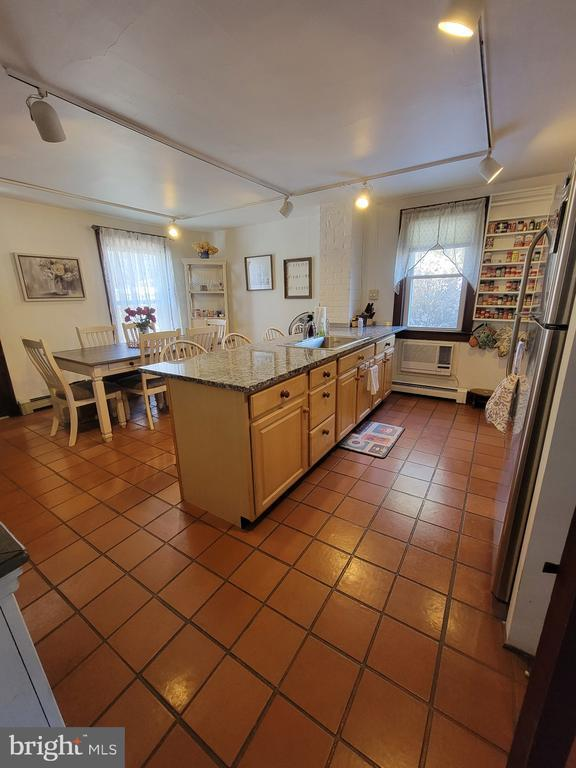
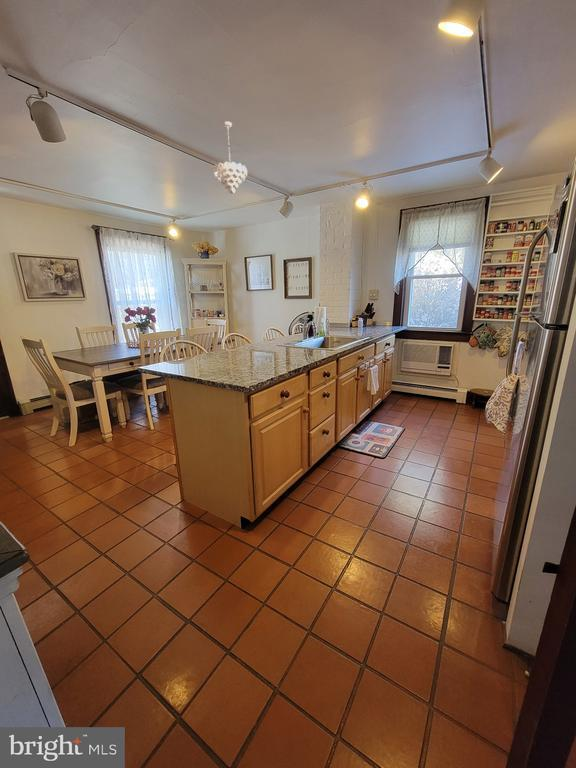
+ pendant light [213,120,248,195]
